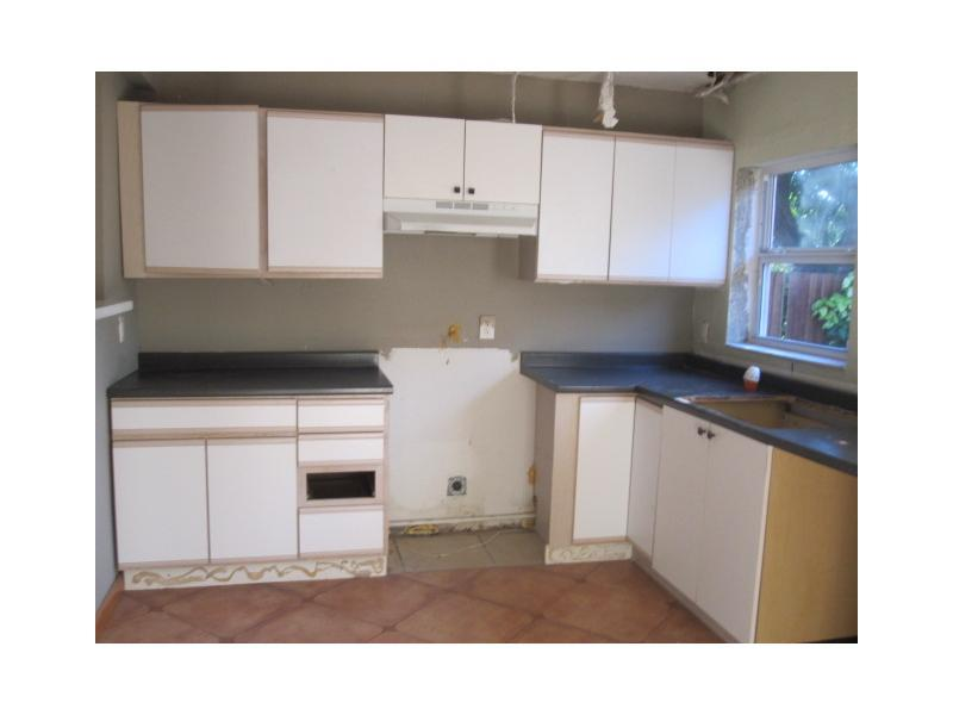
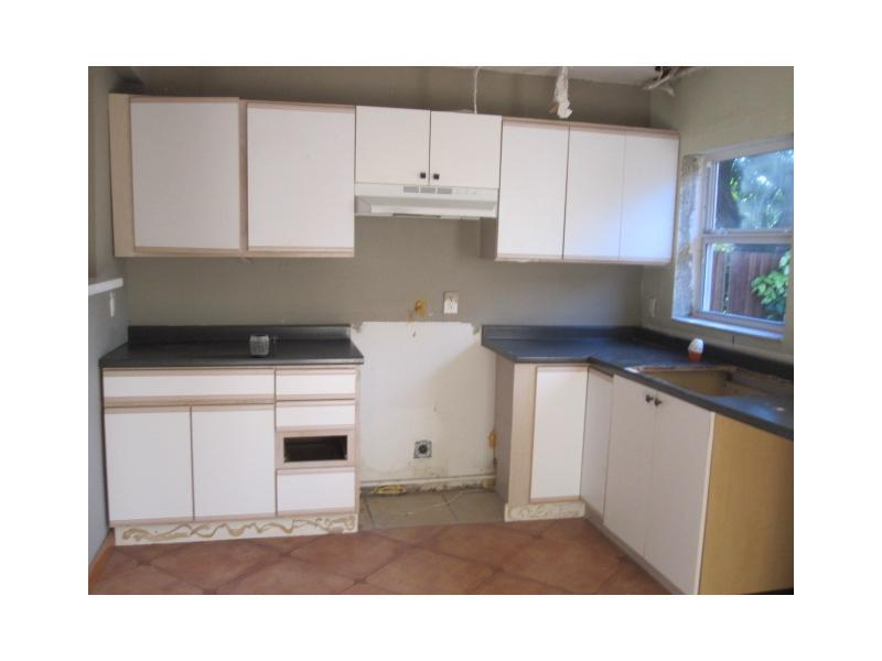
+ mug [248,334,279,358]
